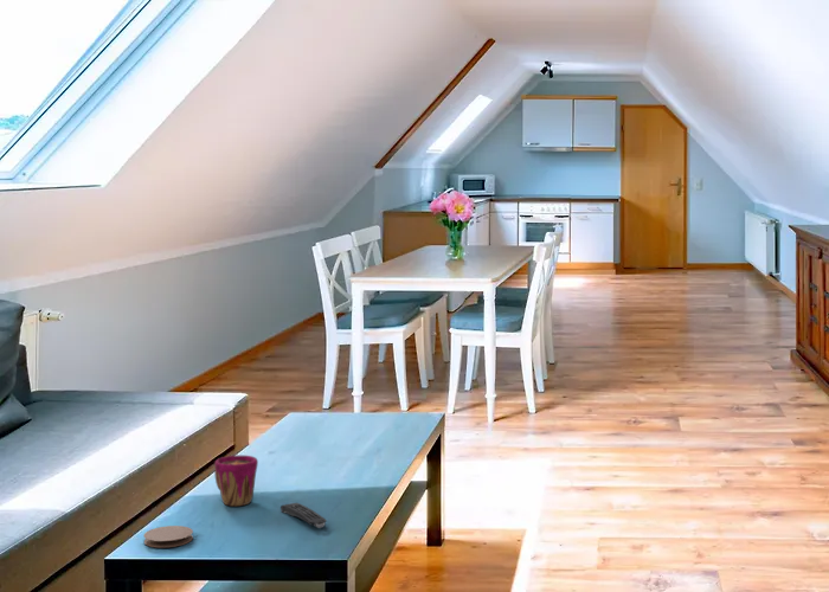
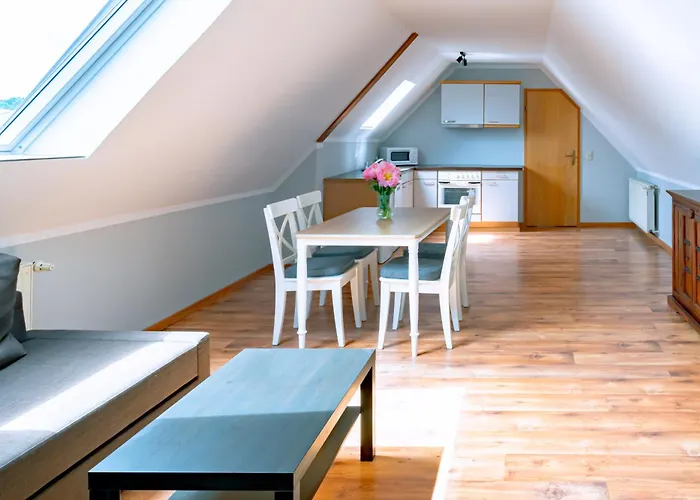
- cup [213,455,259,507]
- coaster [143,525,194,548]
- remote control [279,502,328,529]
